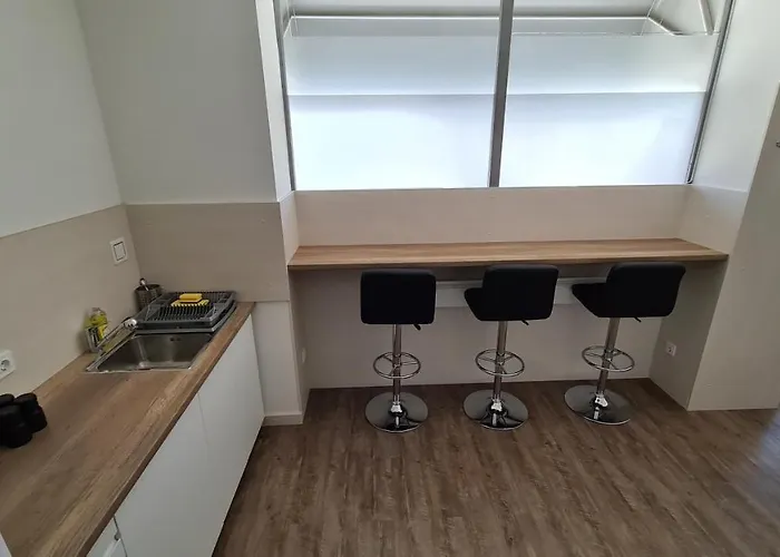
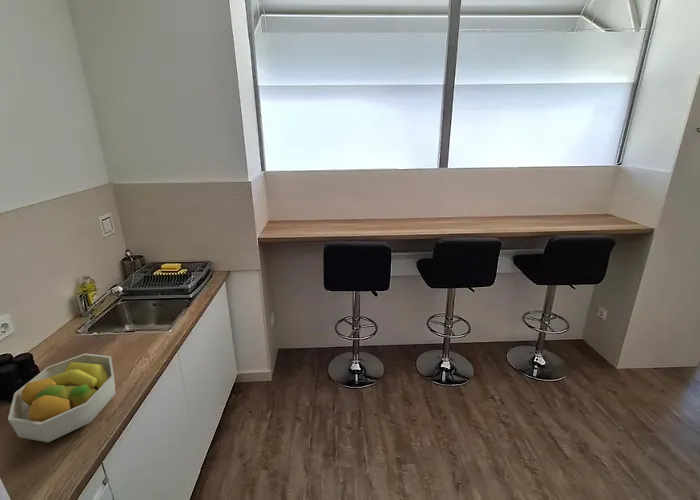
+ fruit bowl [7,353,116,443]
